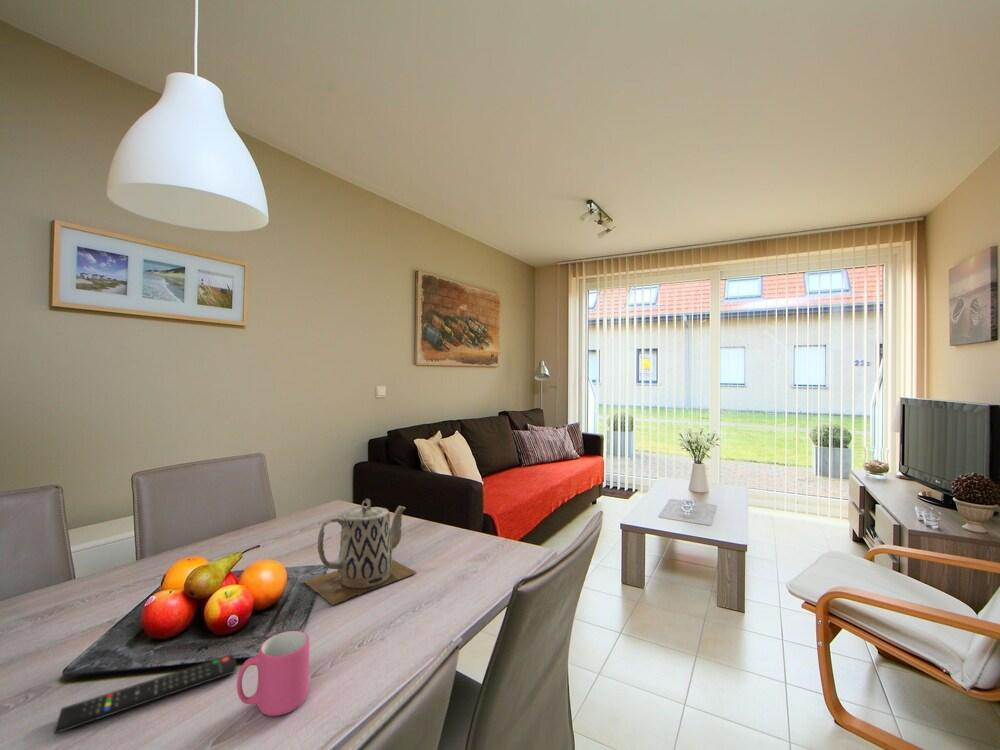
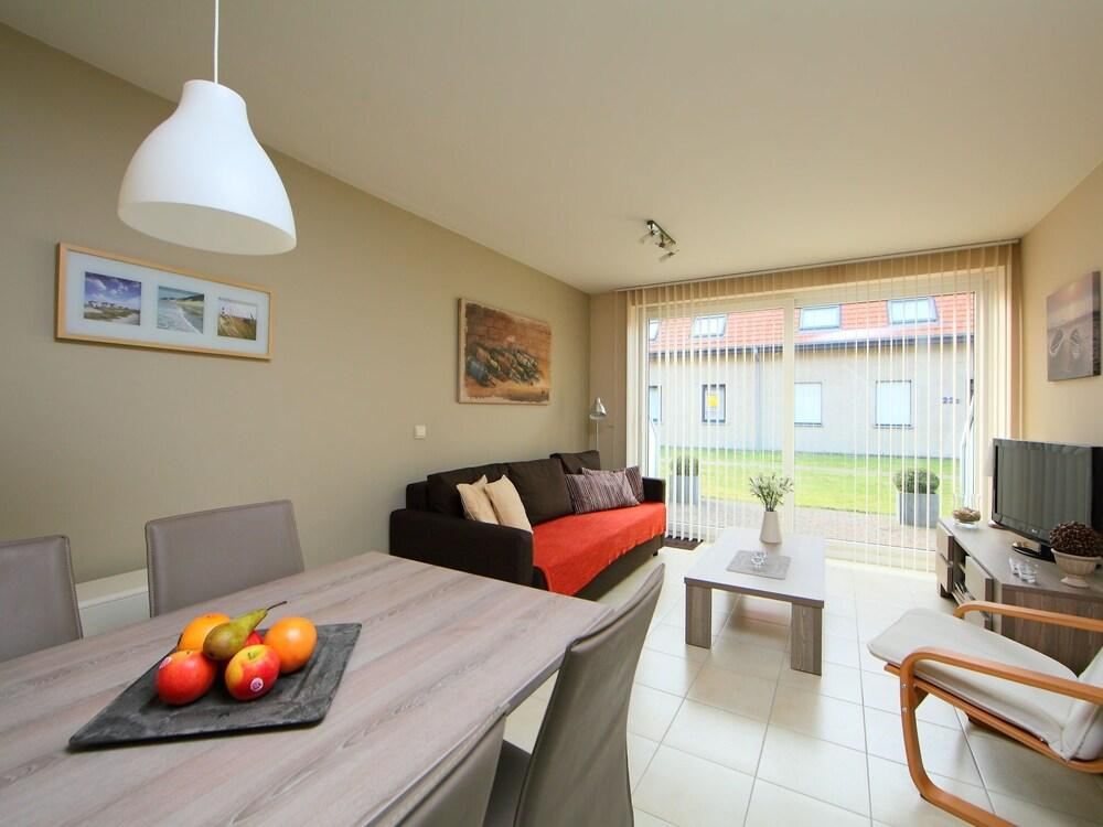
- mug [236,630,310,717]
- teapot [302,498,418,606]
- remote control [53,653,237,735]
